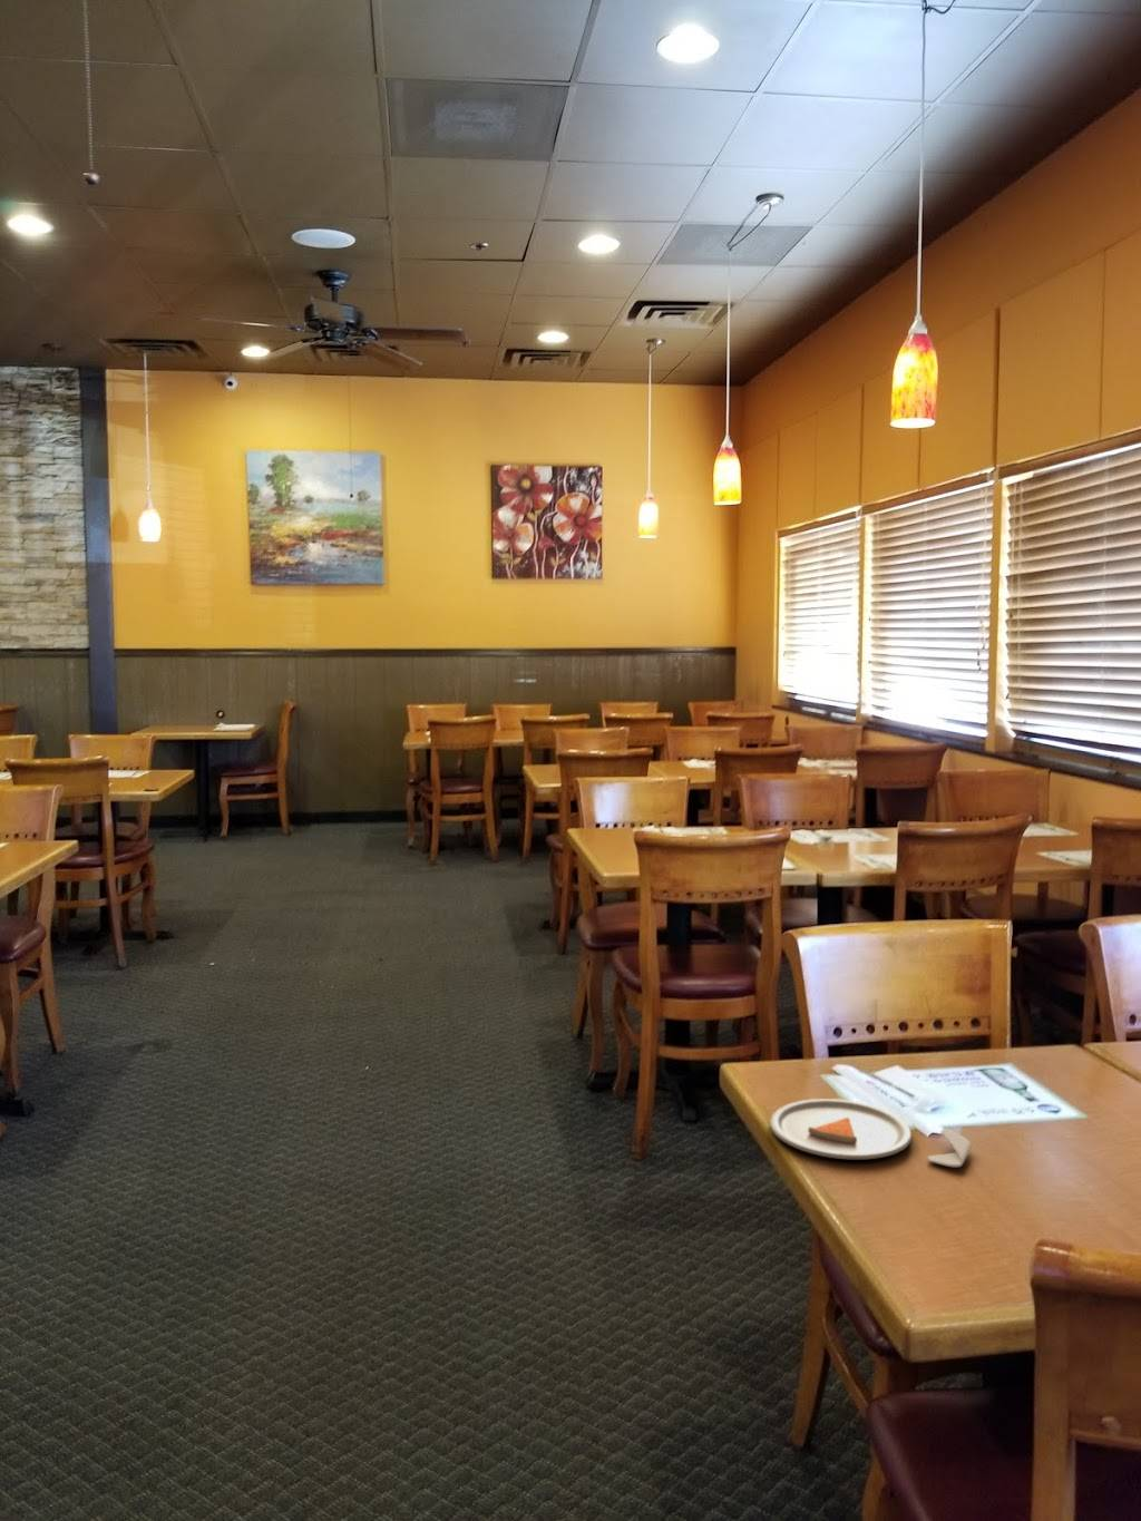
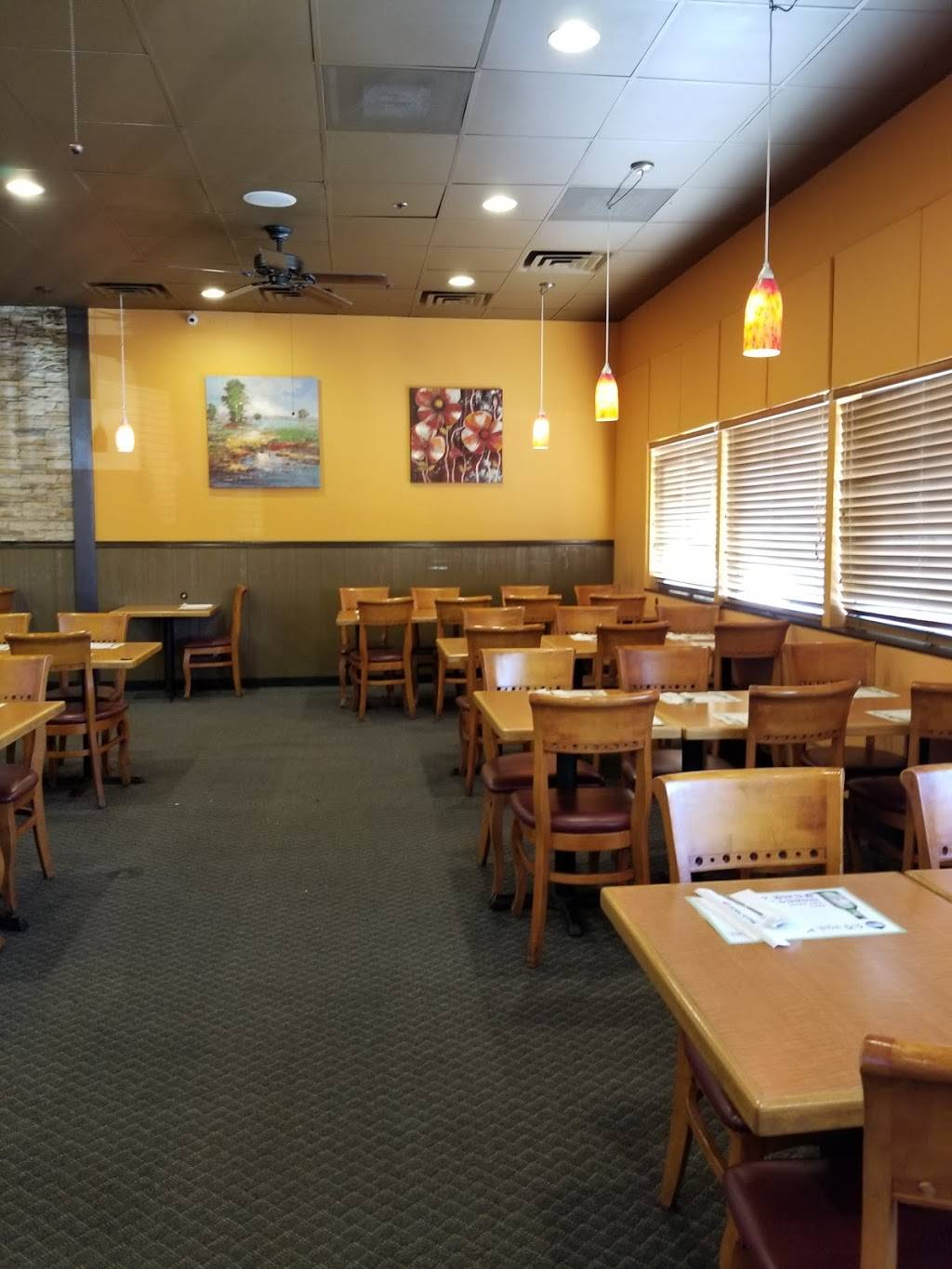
- dinner plate [768,1098,973,1167]
